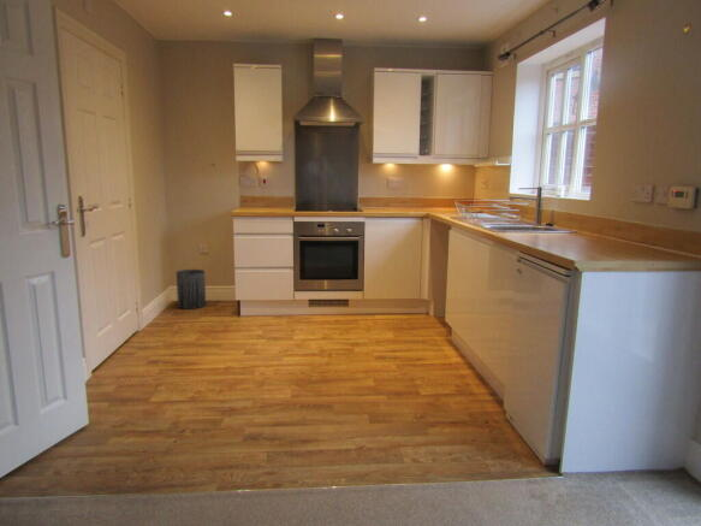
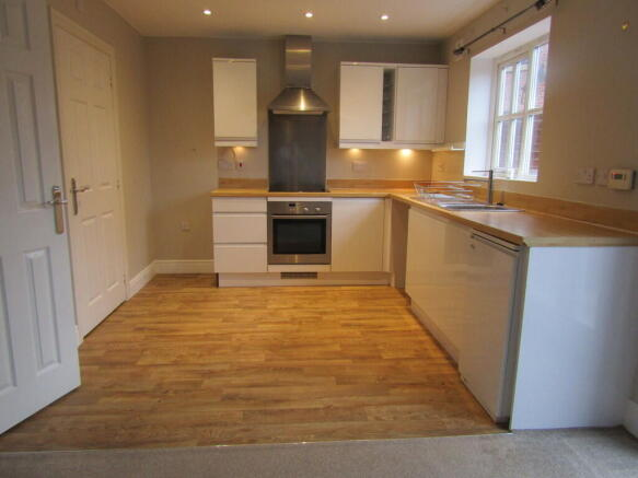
- trash can [176,268,207,311]
